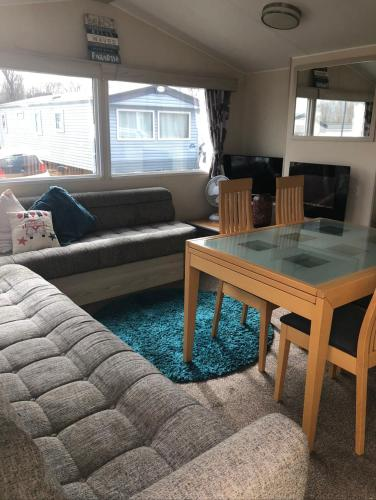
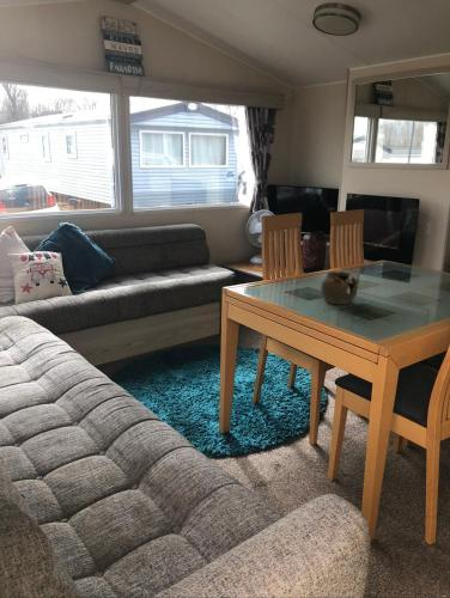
+ teapot [320,270,358,305]
